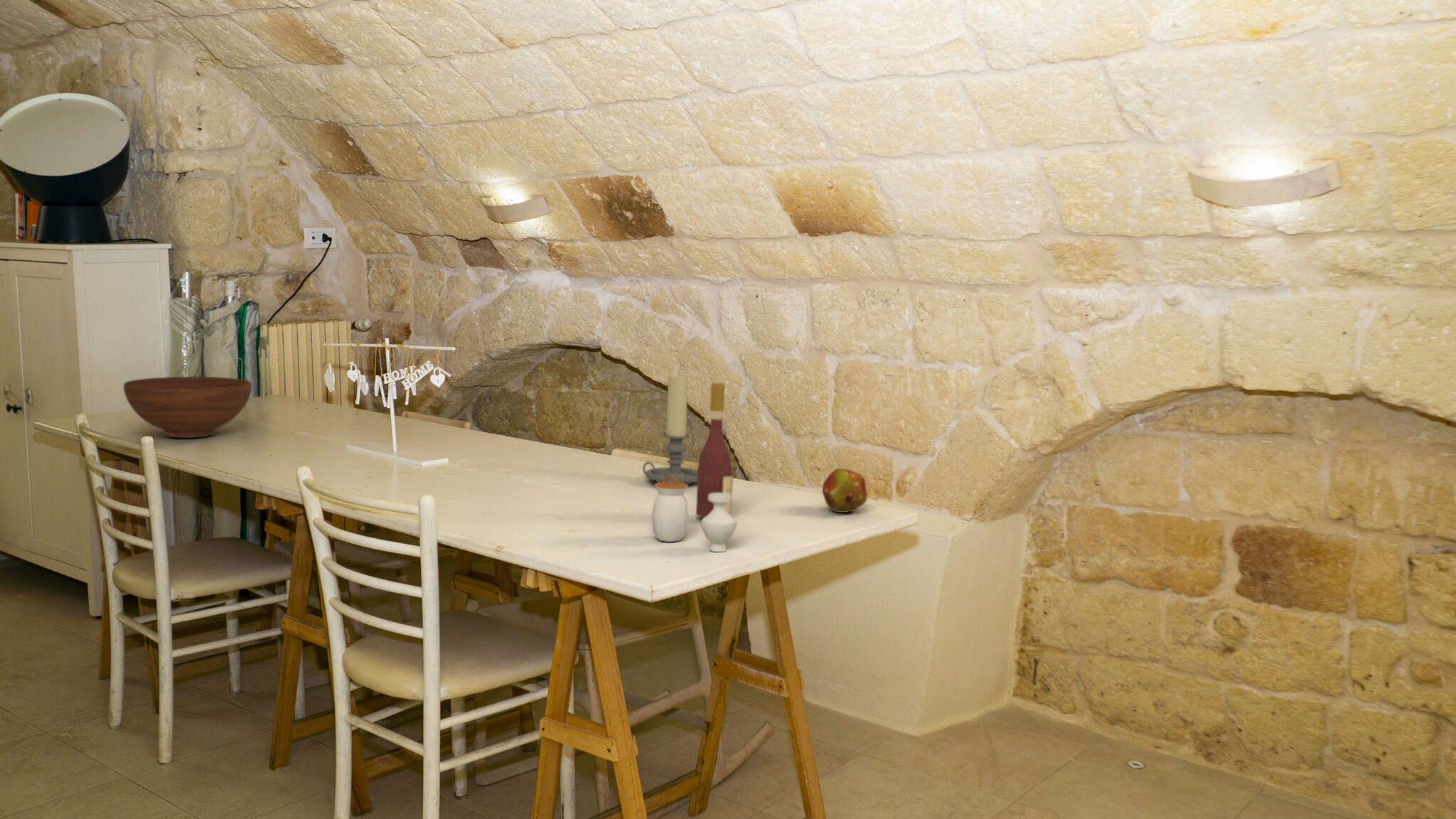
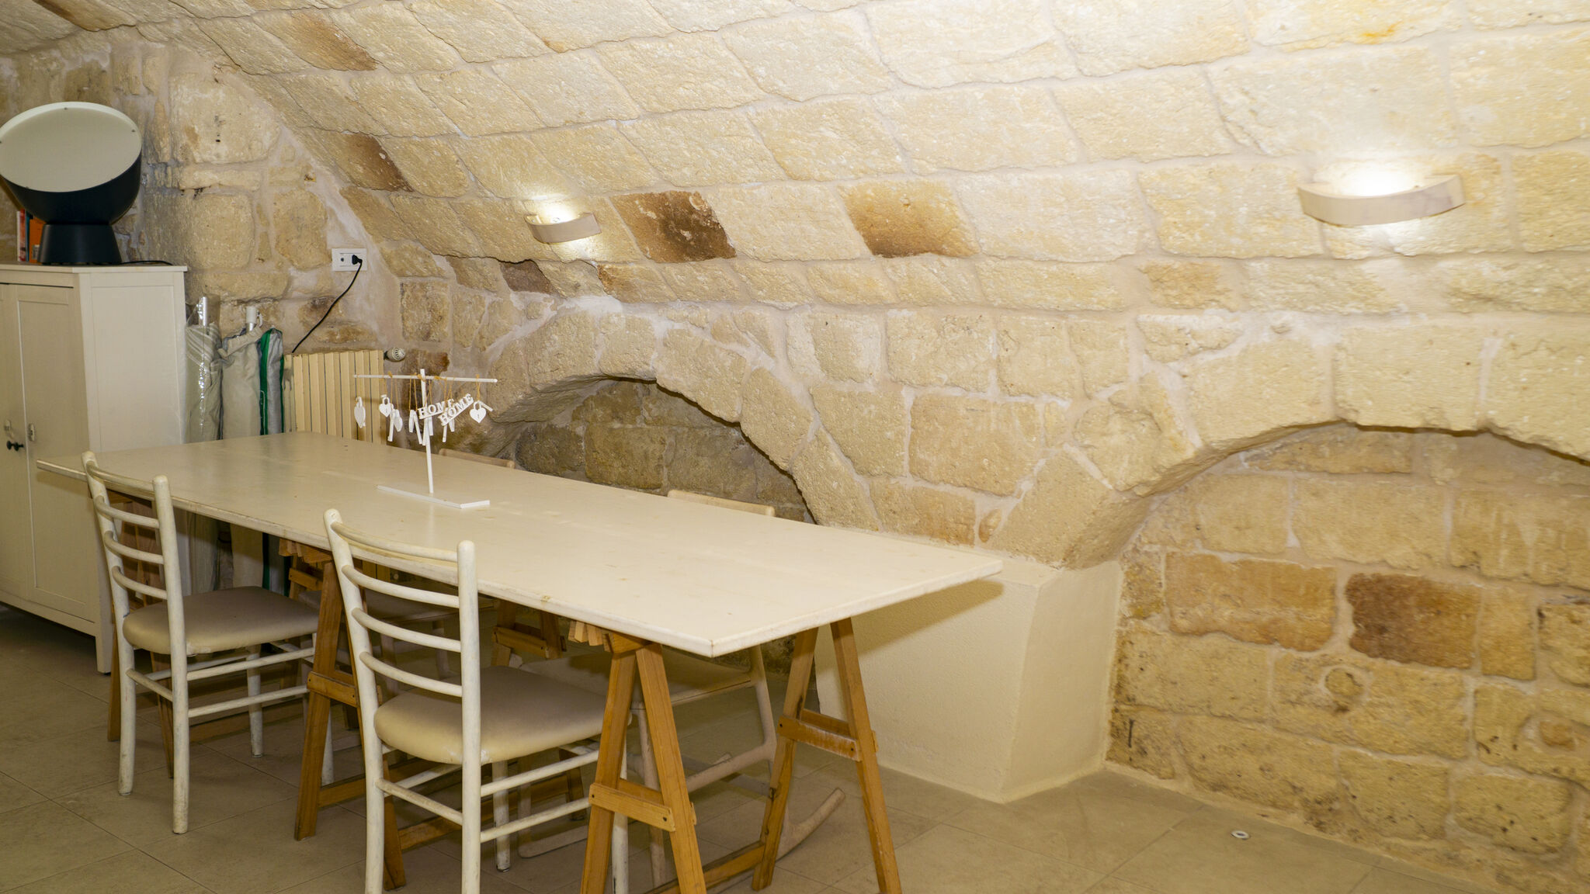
- jar [651,475,738,552]
- fruit [821,468,868,513]
- candle holder [642,373,697,486]
- fruit bowl [123,376,252,439]
- wine bottle [695,382,734,518]
